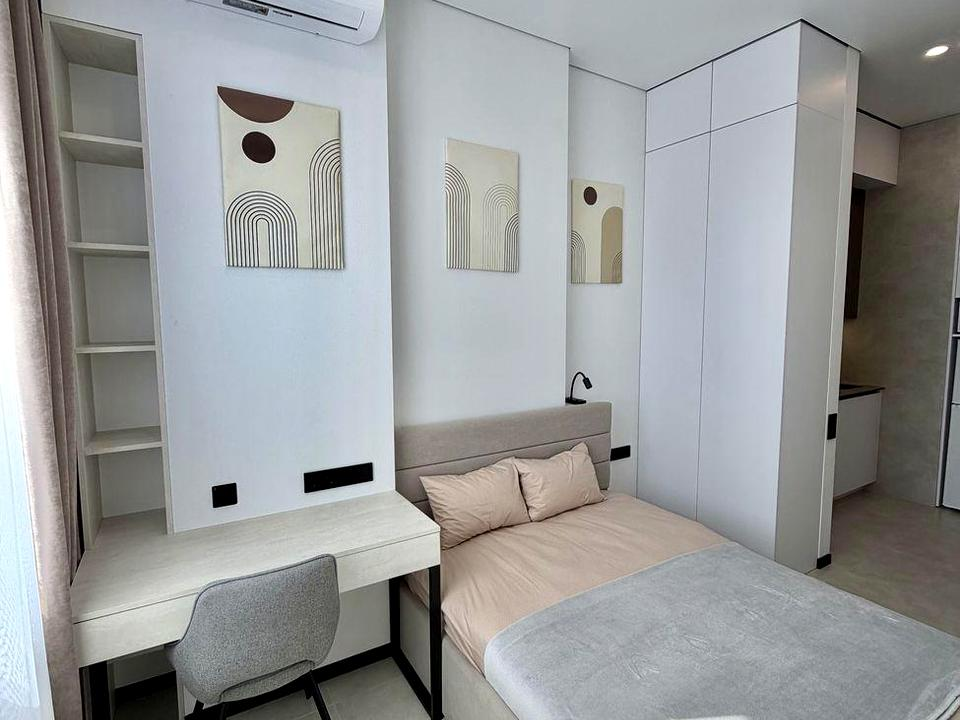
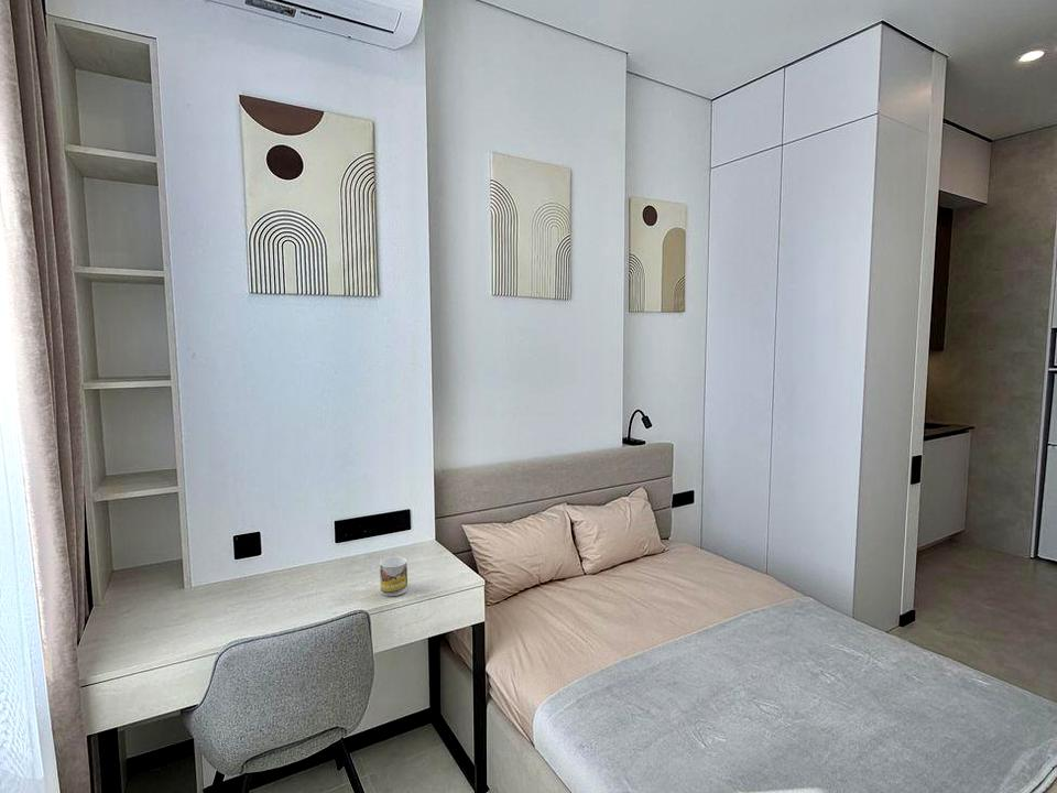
+ mug [379,556,408,597]
